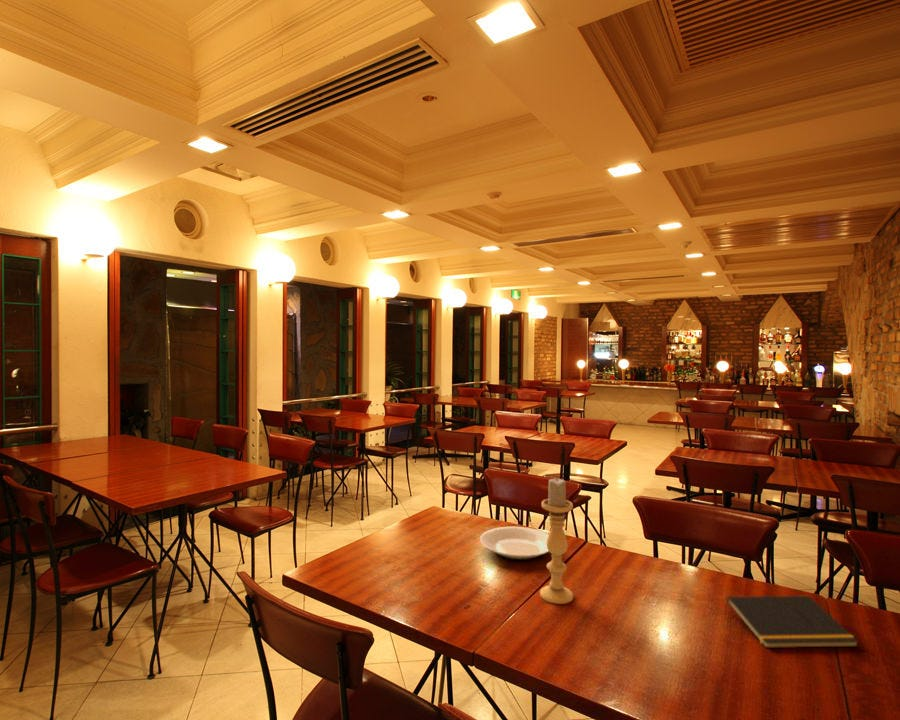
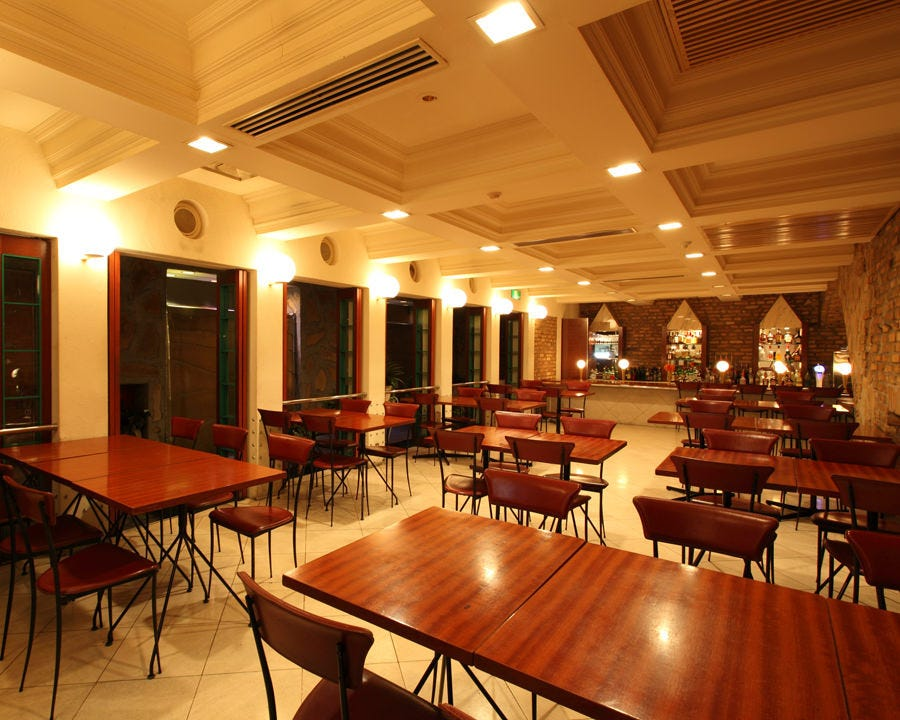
- notepad [723,595,860,649]
- candle holder [539,477,574,605]
- plate [479,526,550,562]
